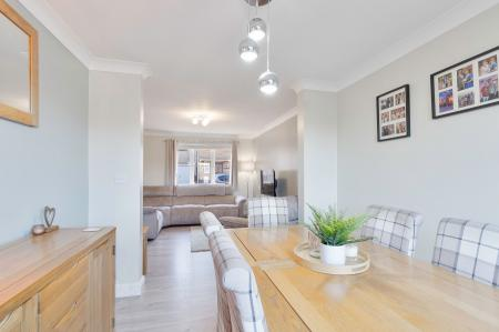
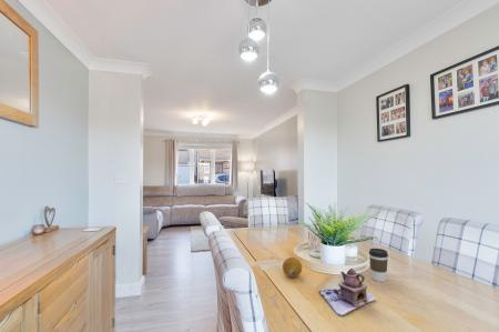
+ coffee cup [368,248,389,282]
+ teapot [318,268,377,318]
+ fruit [282,256,303,279]
